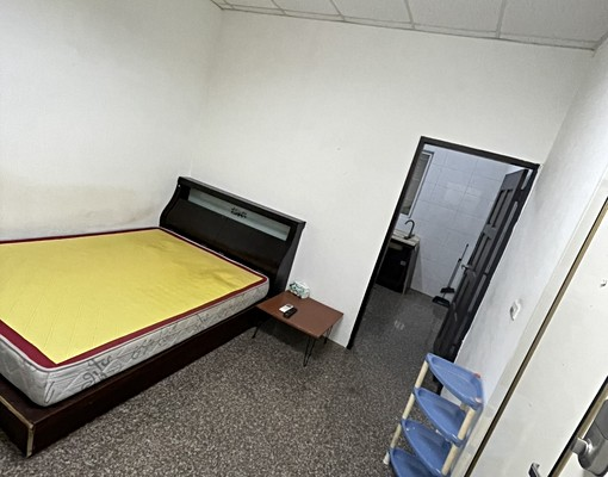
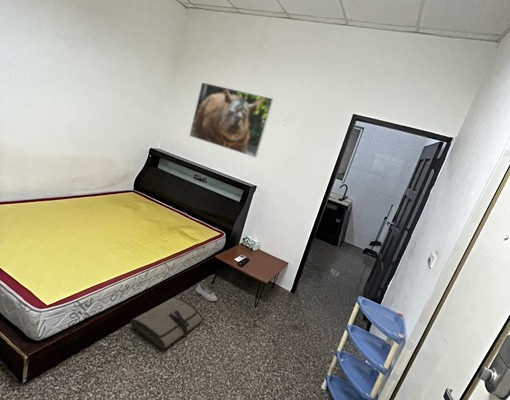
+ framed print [188,81,275,159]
+ shoe [195,283,218,302]
+ tool roll [130,296,204,351]
